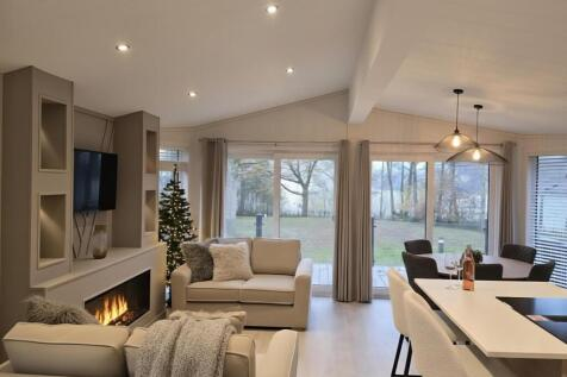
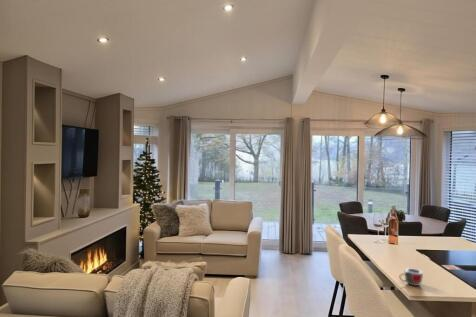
+ mug [399,267,424,287]
